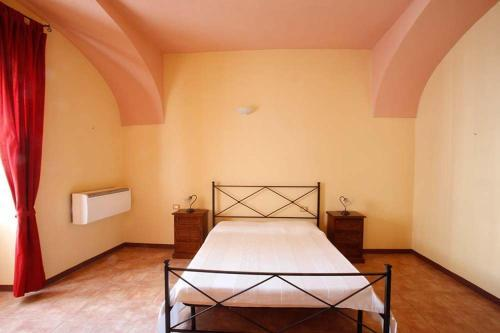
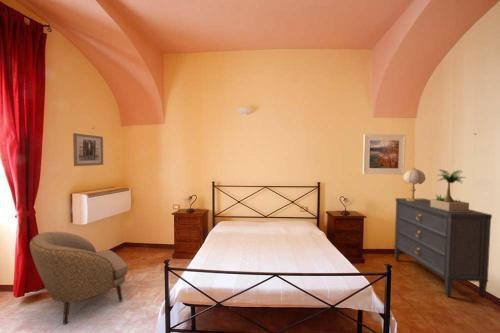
+ table lamp [402,167,426,202]
+ wall art [72,132,104,167]
+ armchair [29,231,129,325]
+ dresser [393,197,493,299]
+ potted plant [430,168,470,211]
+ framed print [362,133,407,175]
